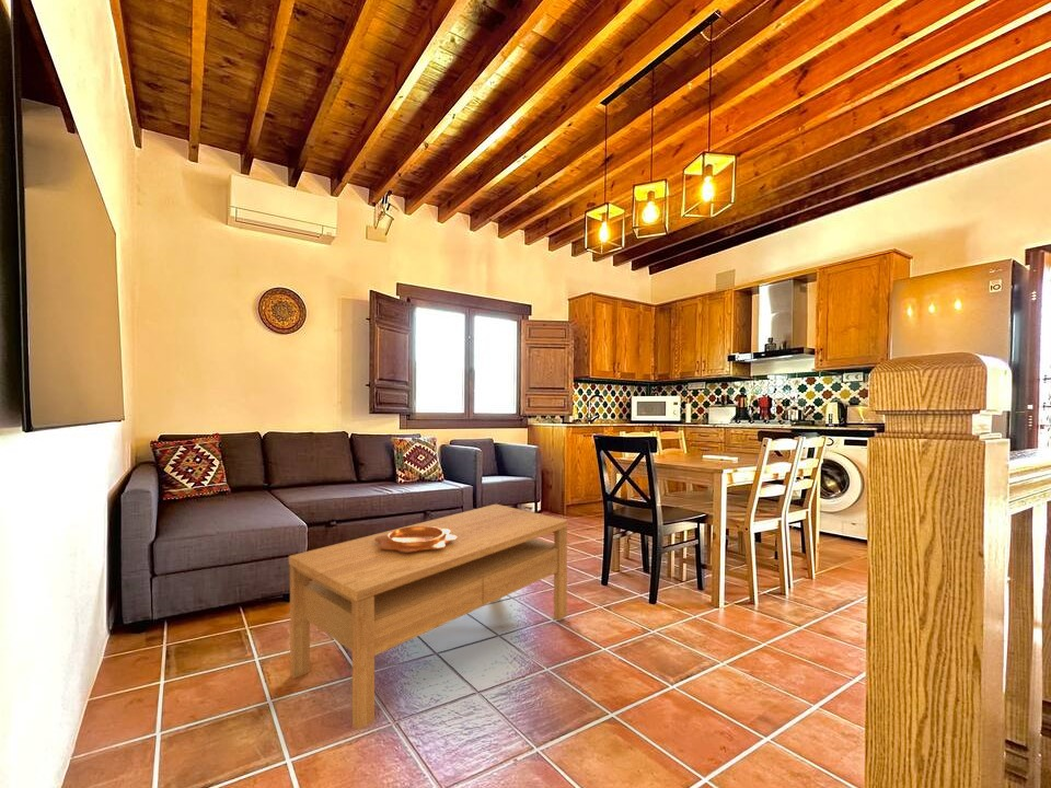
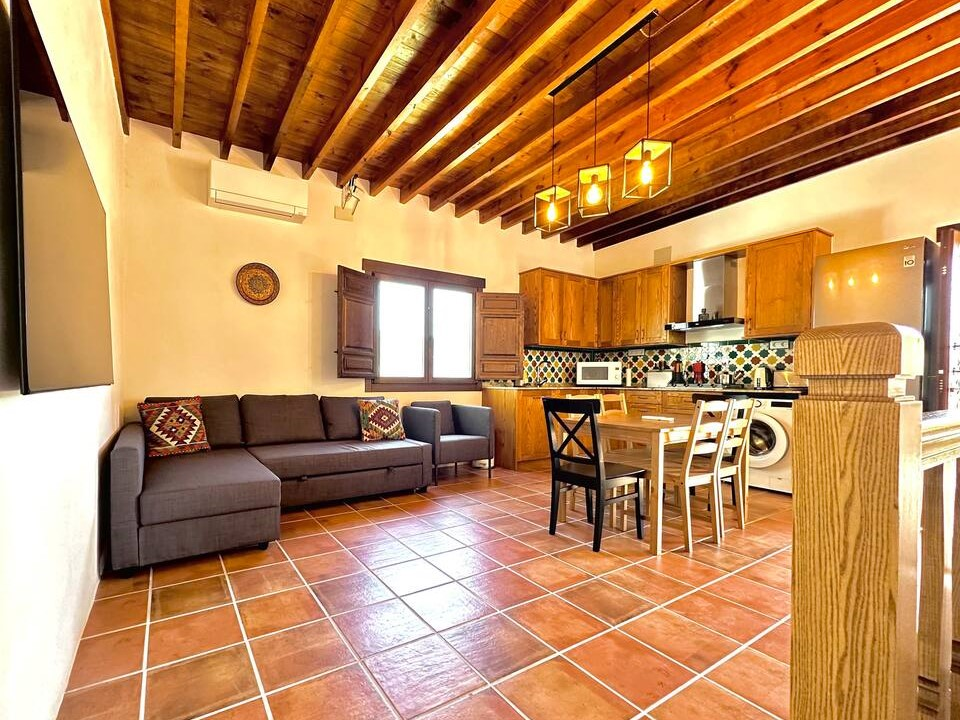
- decorative bowl [374,525,457,553]
- coffee table [288,503,569,732]
